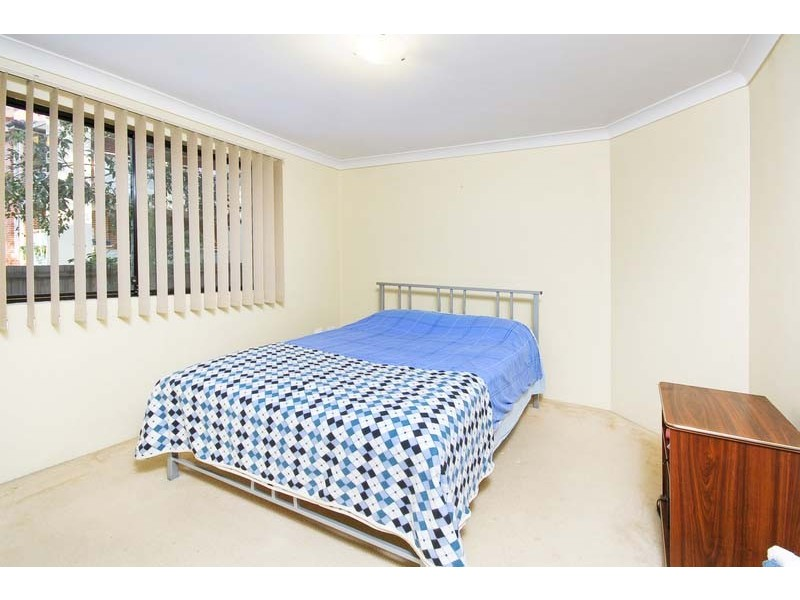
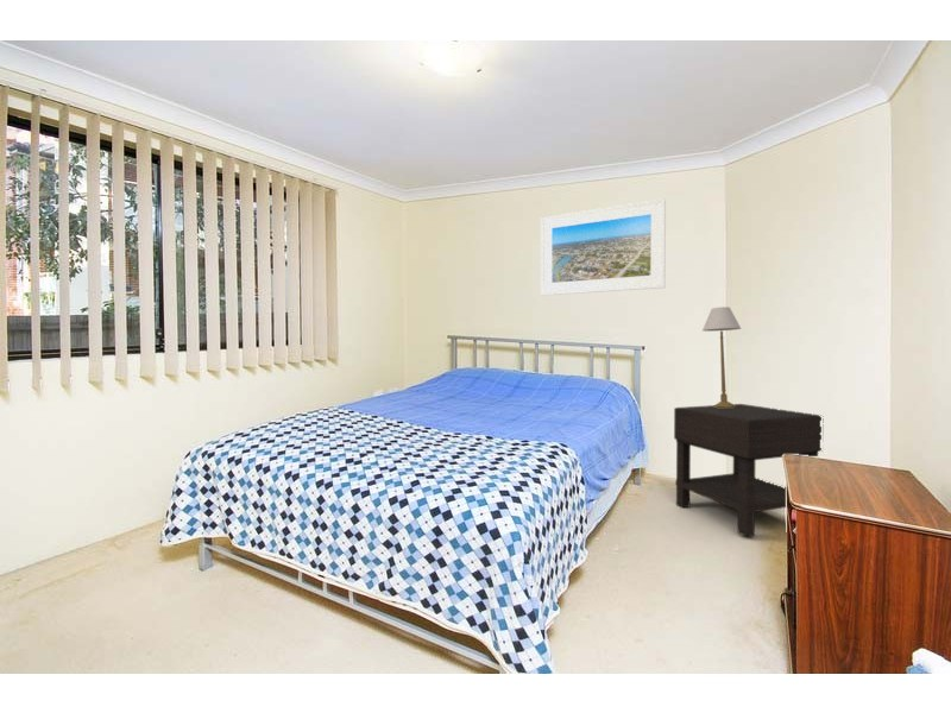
+ table lamp [701,305,742,408]
+ nightstand [673,403,823,538]
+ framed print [540,197,667,297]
